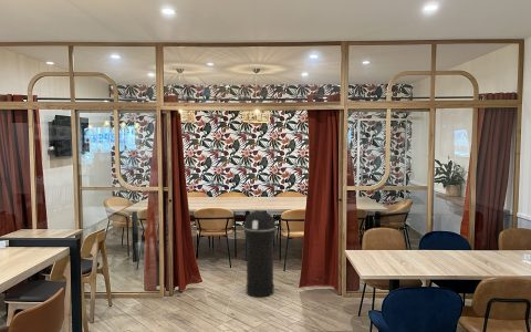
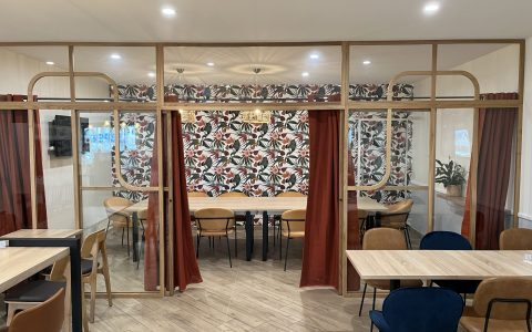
- trash can [243,209,277,298]
